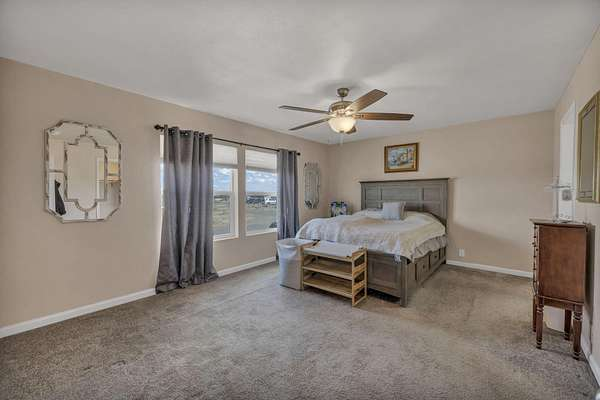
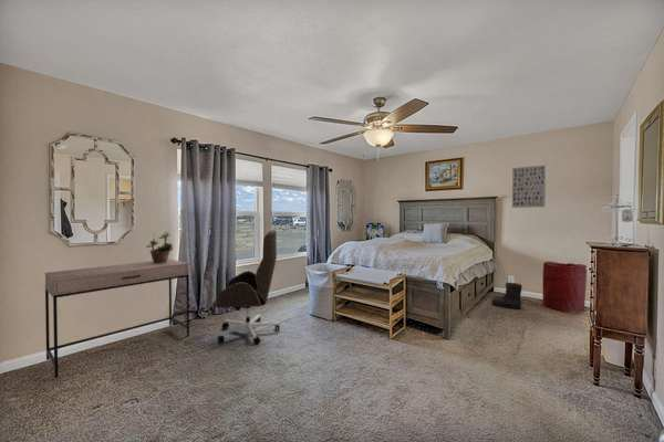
+ wall art [511,165,547,209]
+ desk [44,259,190,379]
+ boots [490,282,523,311]
+ laundry hamper [542,261,588,314]
+ potted plant [145,231,175,264]
+ office chair [215,229,281,346]
